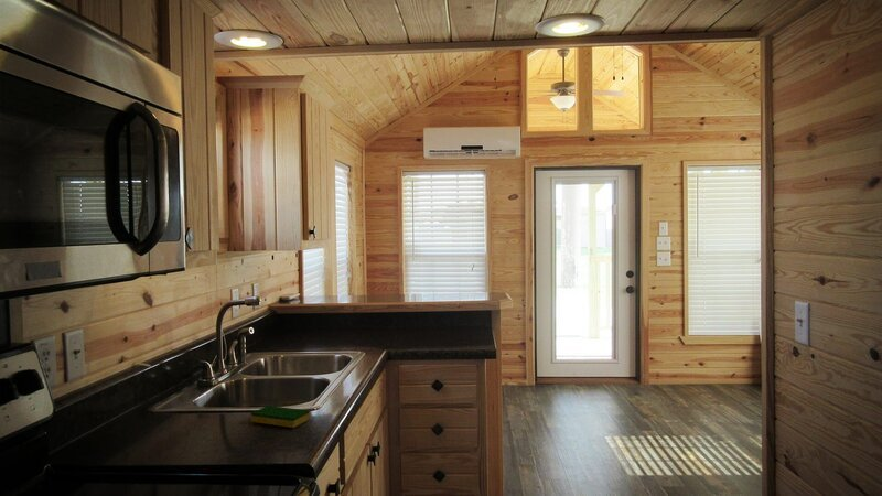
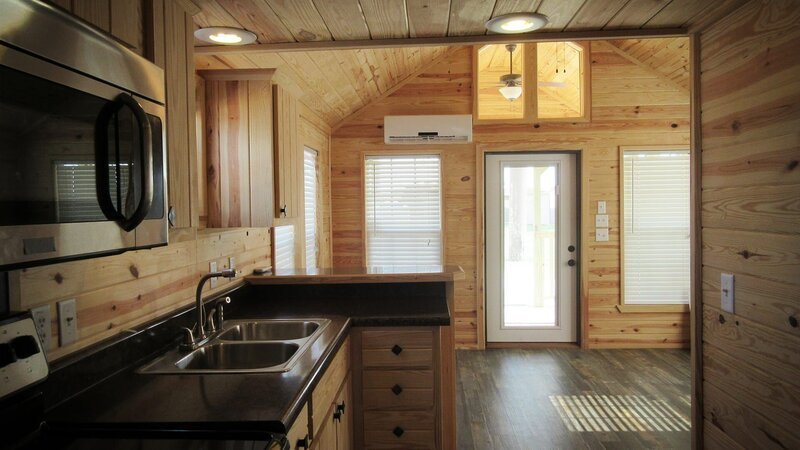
- dish sponge [250,405,311,429]
